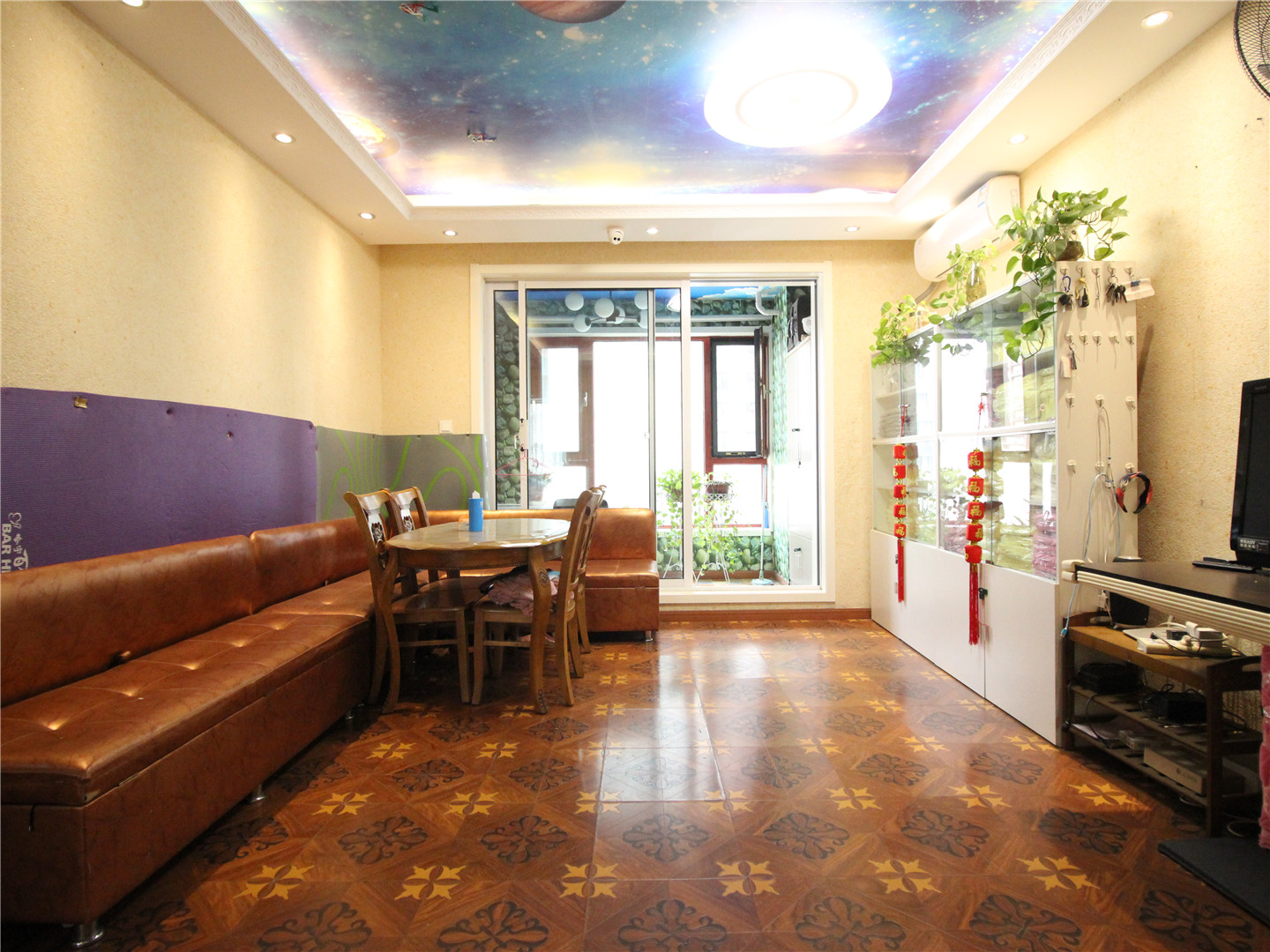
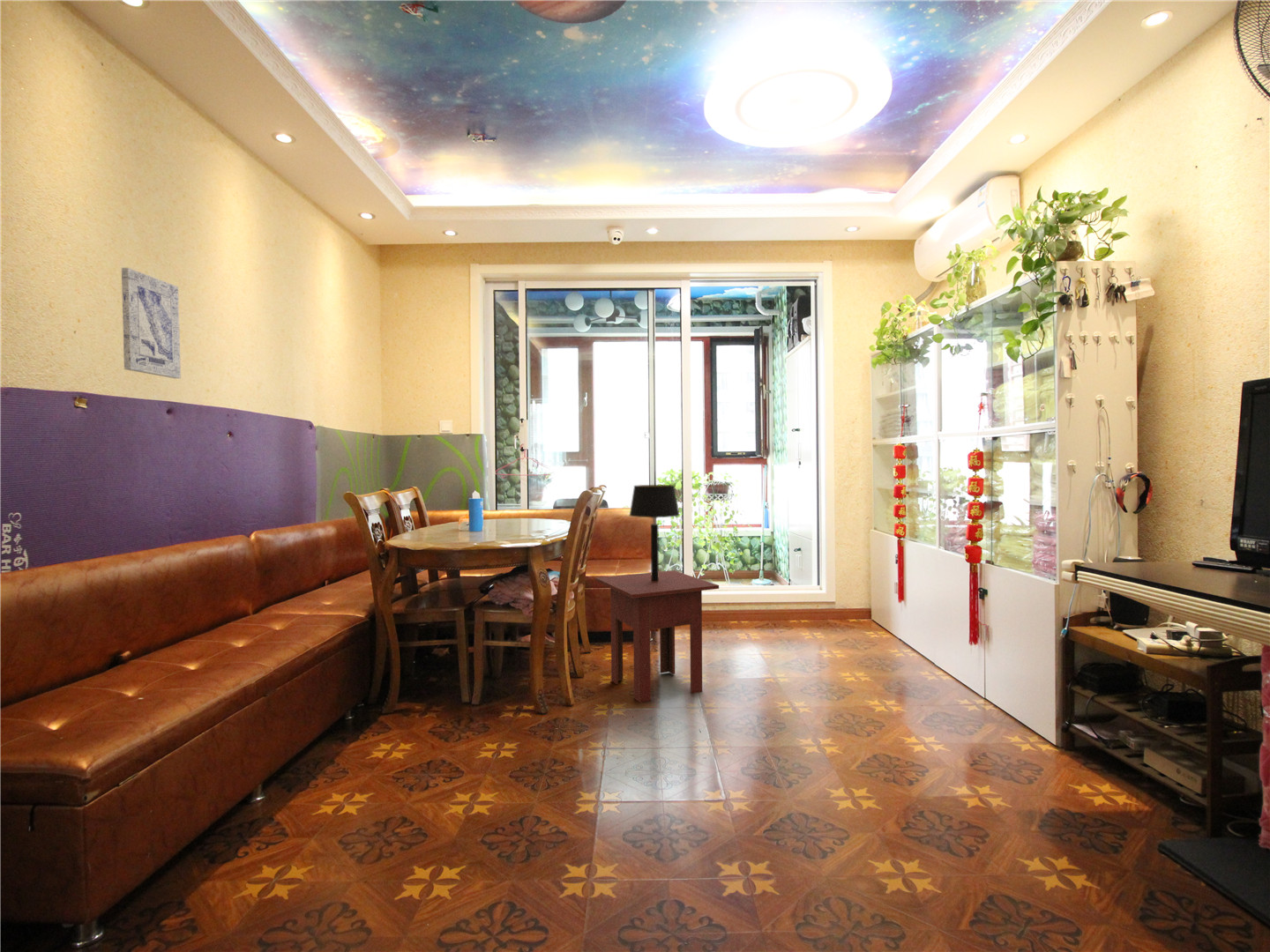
+ wall art [121,267,182,379]
+ table lamp [629,484,681,582]
+ side table [594,569,720,703]
